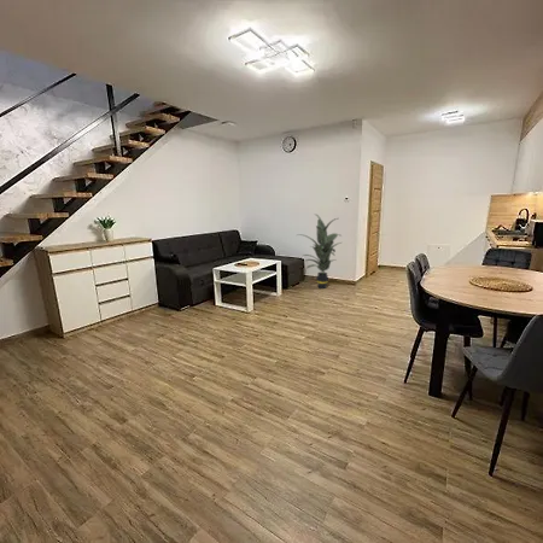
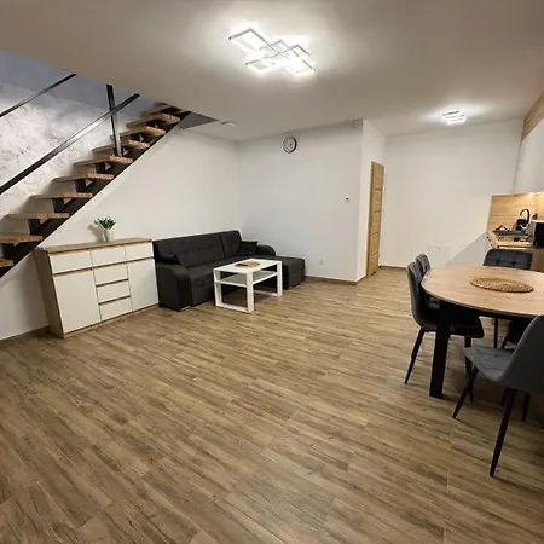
- indoor plant [297,212,343,290]
